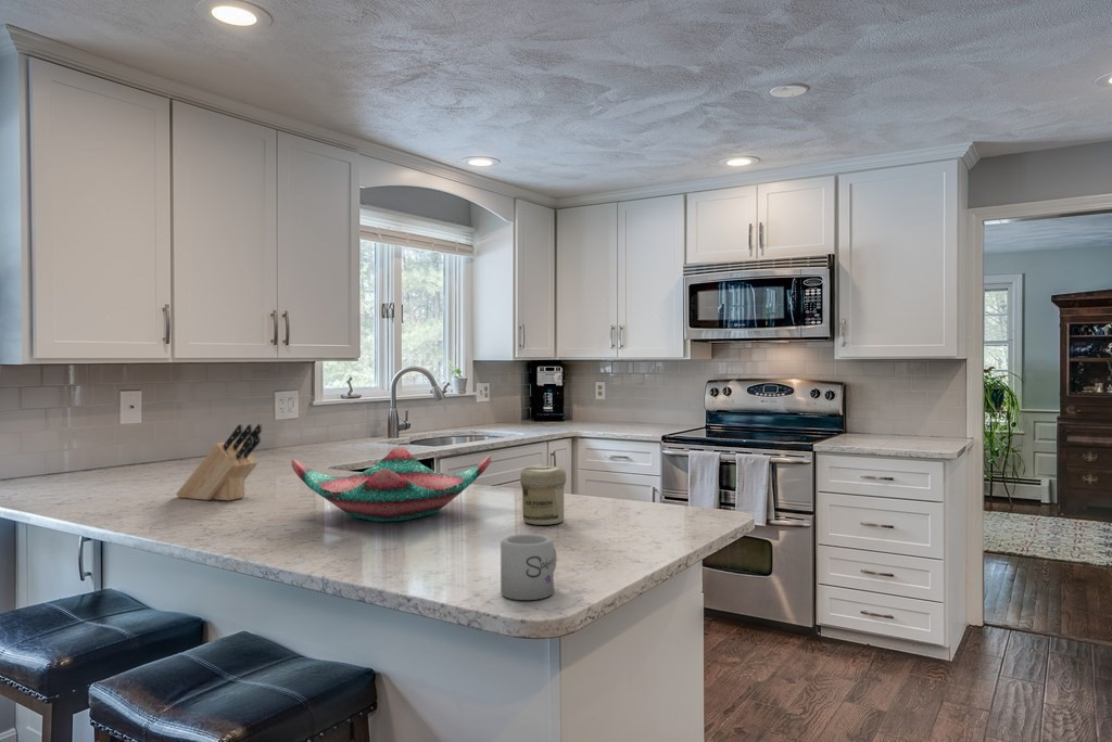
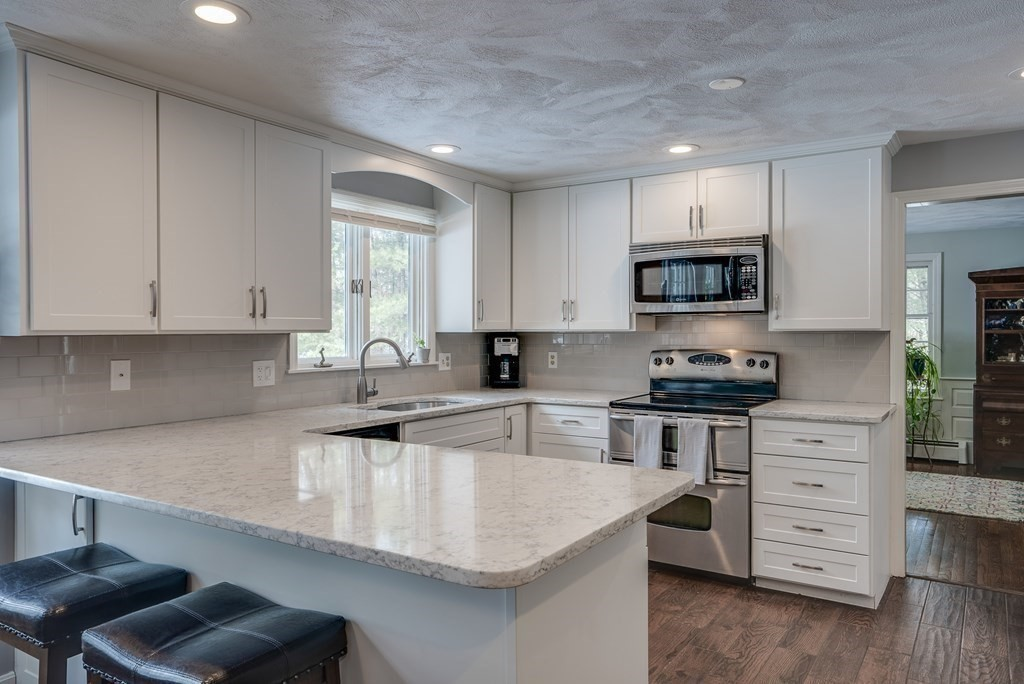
- knife block [175,423,263,501]
- jar [519,465,567,526]
- decorative bowl [291,446,492,523]
- mug [500,533,558,601]
